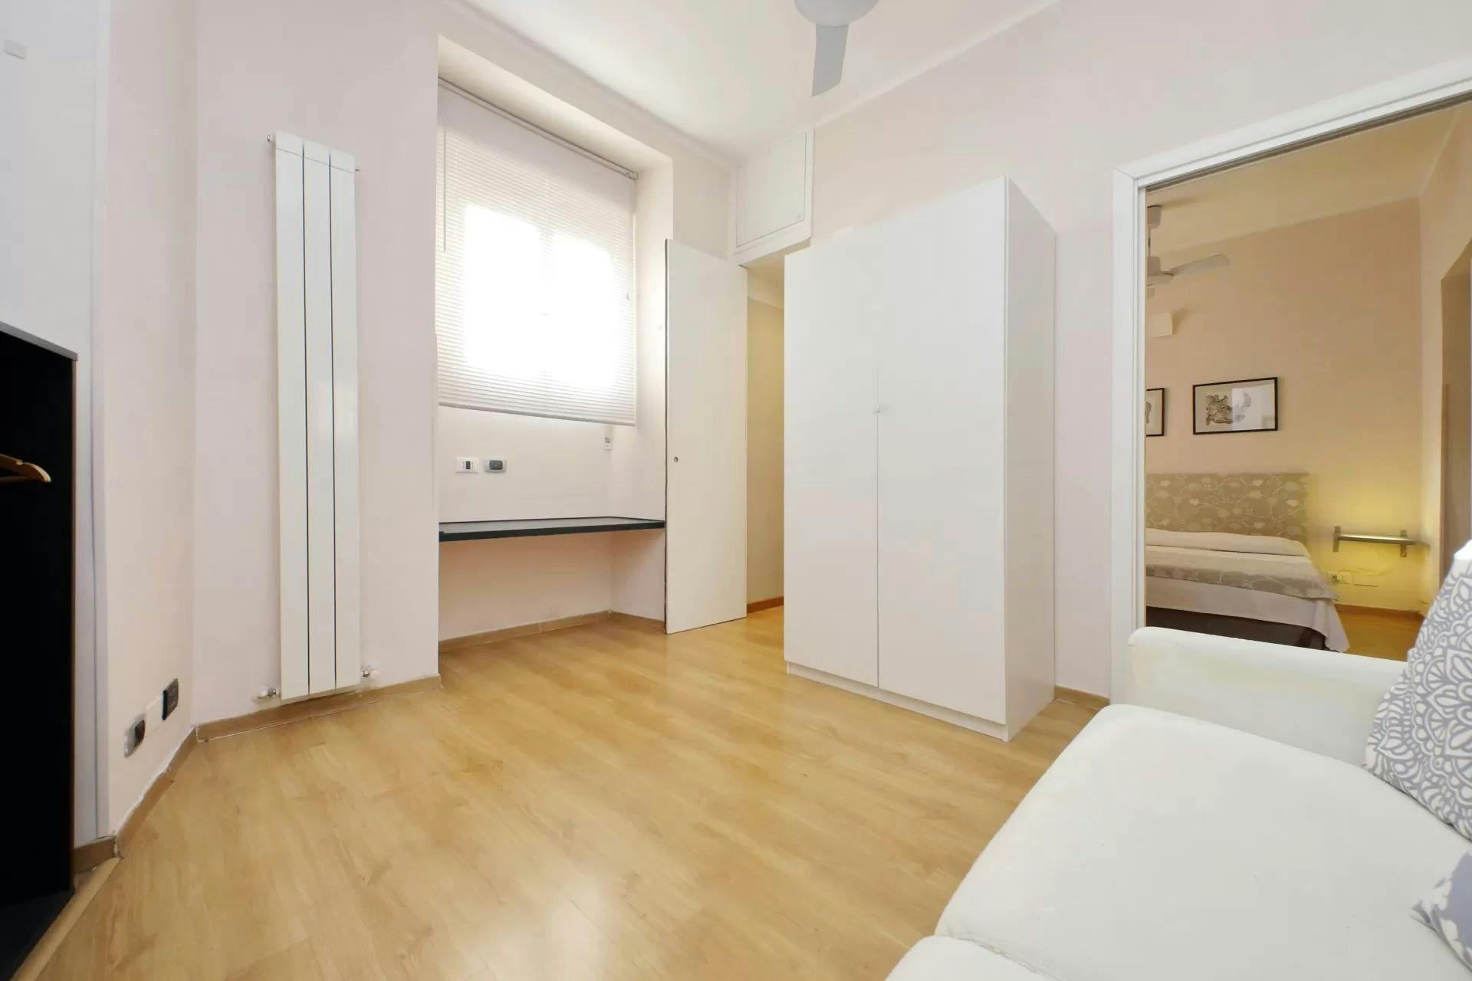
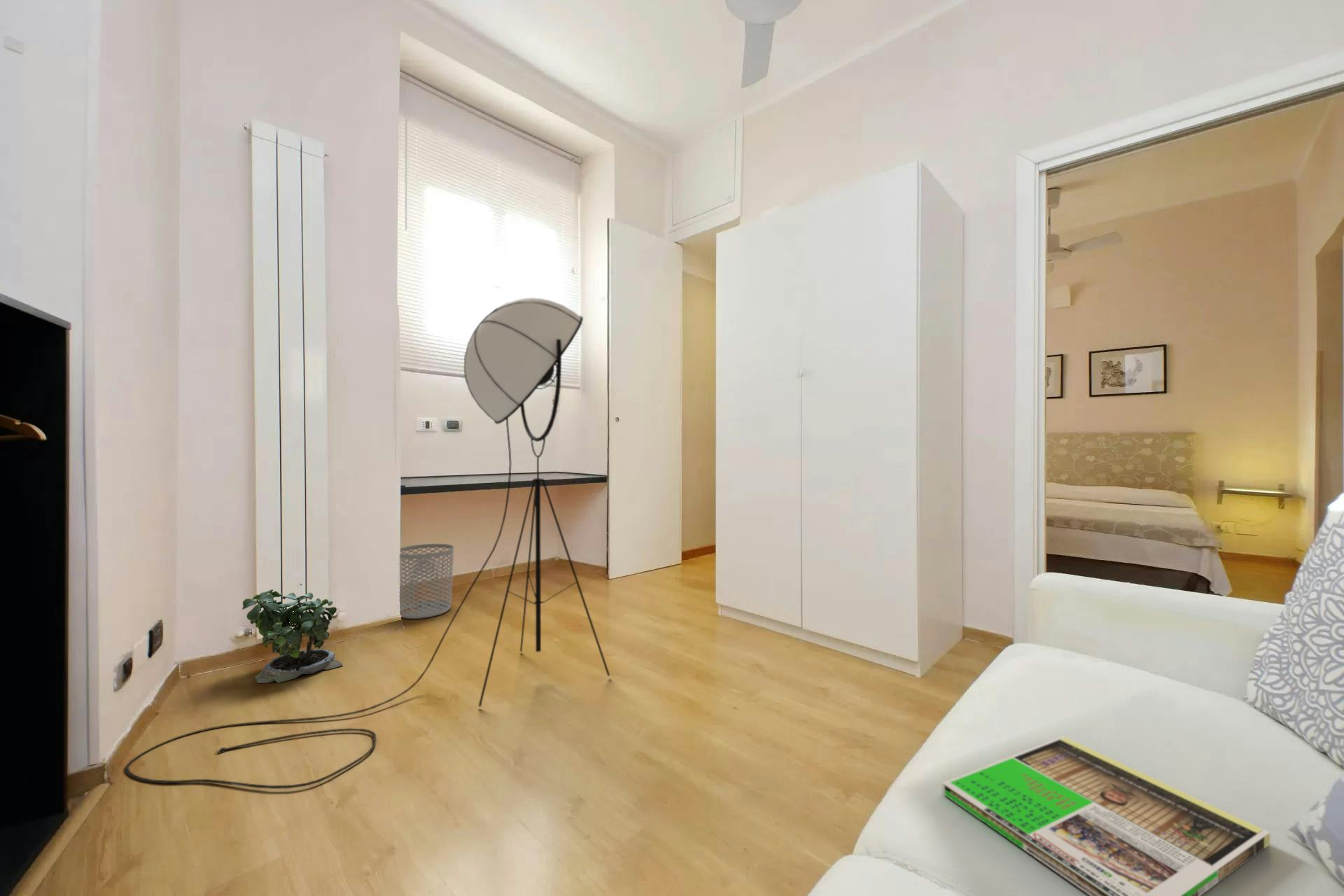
+ waste bin [399,543,454,619]
+ floor lamp [124,297,610,790]
+ potted plant [241,582,344,684]
+ magazine [942,735,1271,896]
